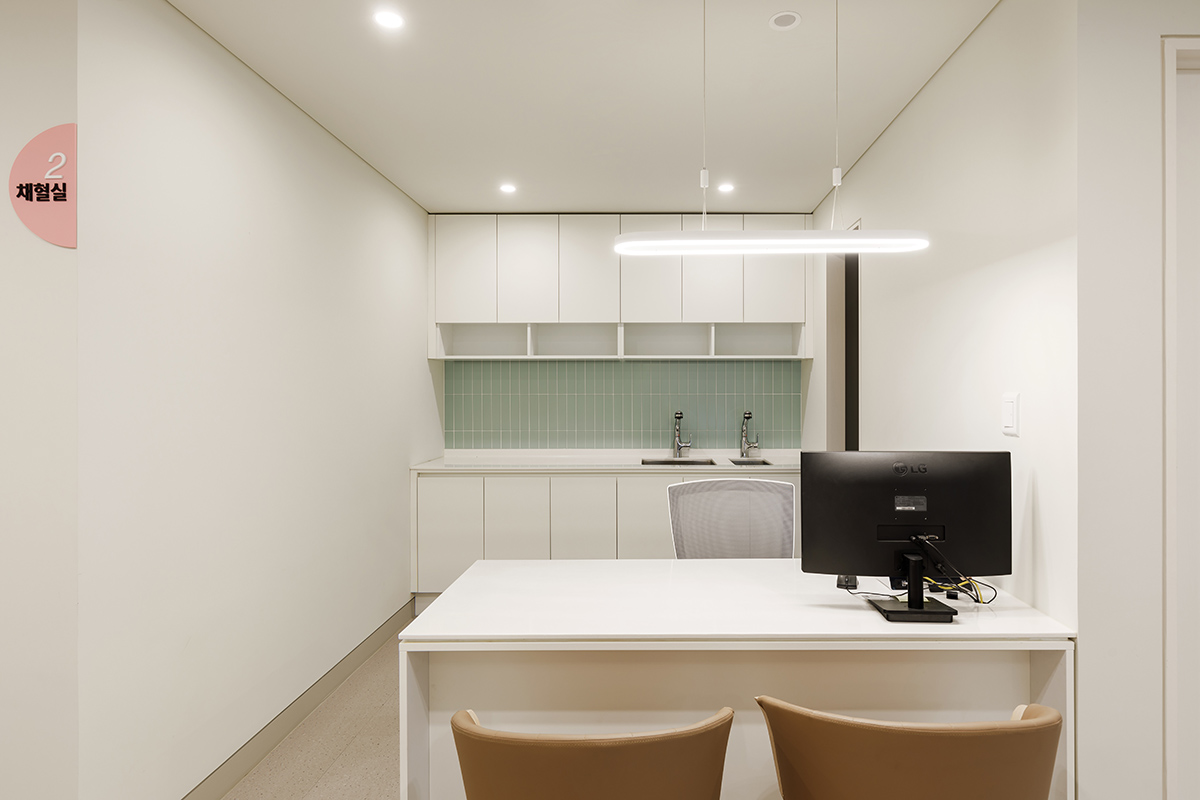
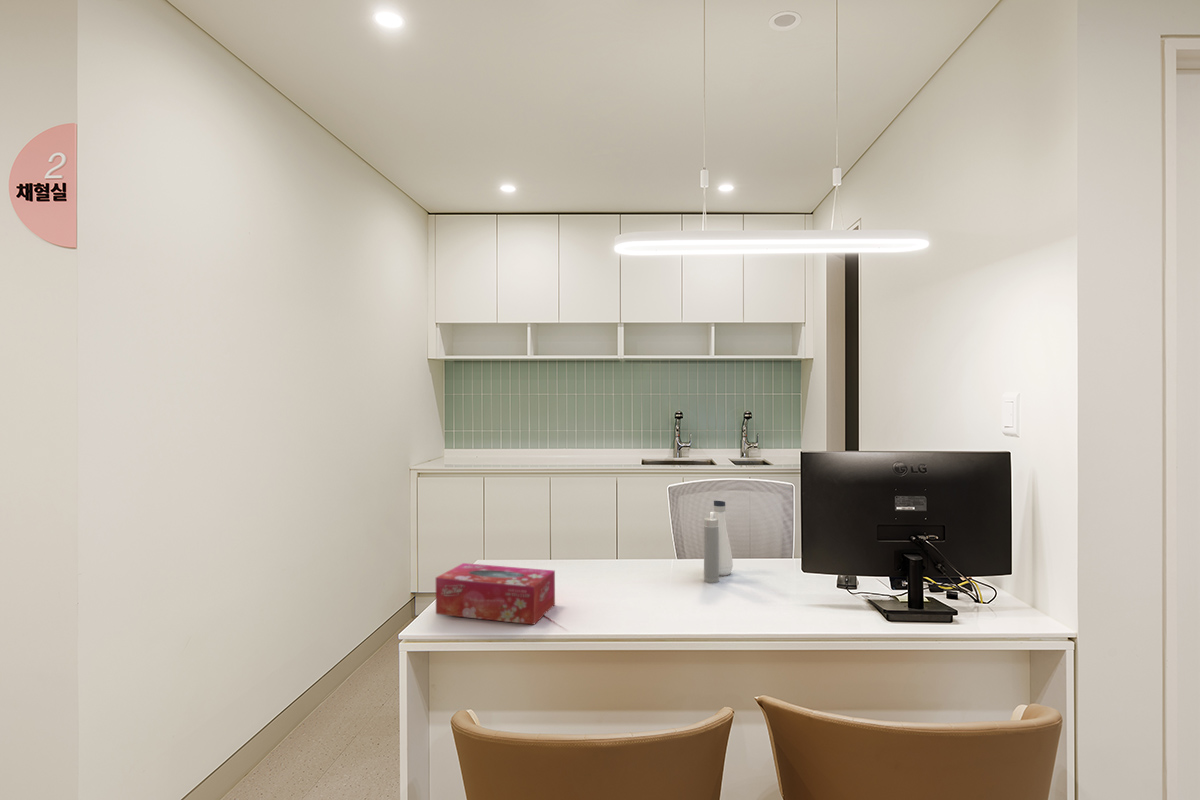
+ tissue box [435,562,556,626]
+ water bottle [703,500,734,584]
